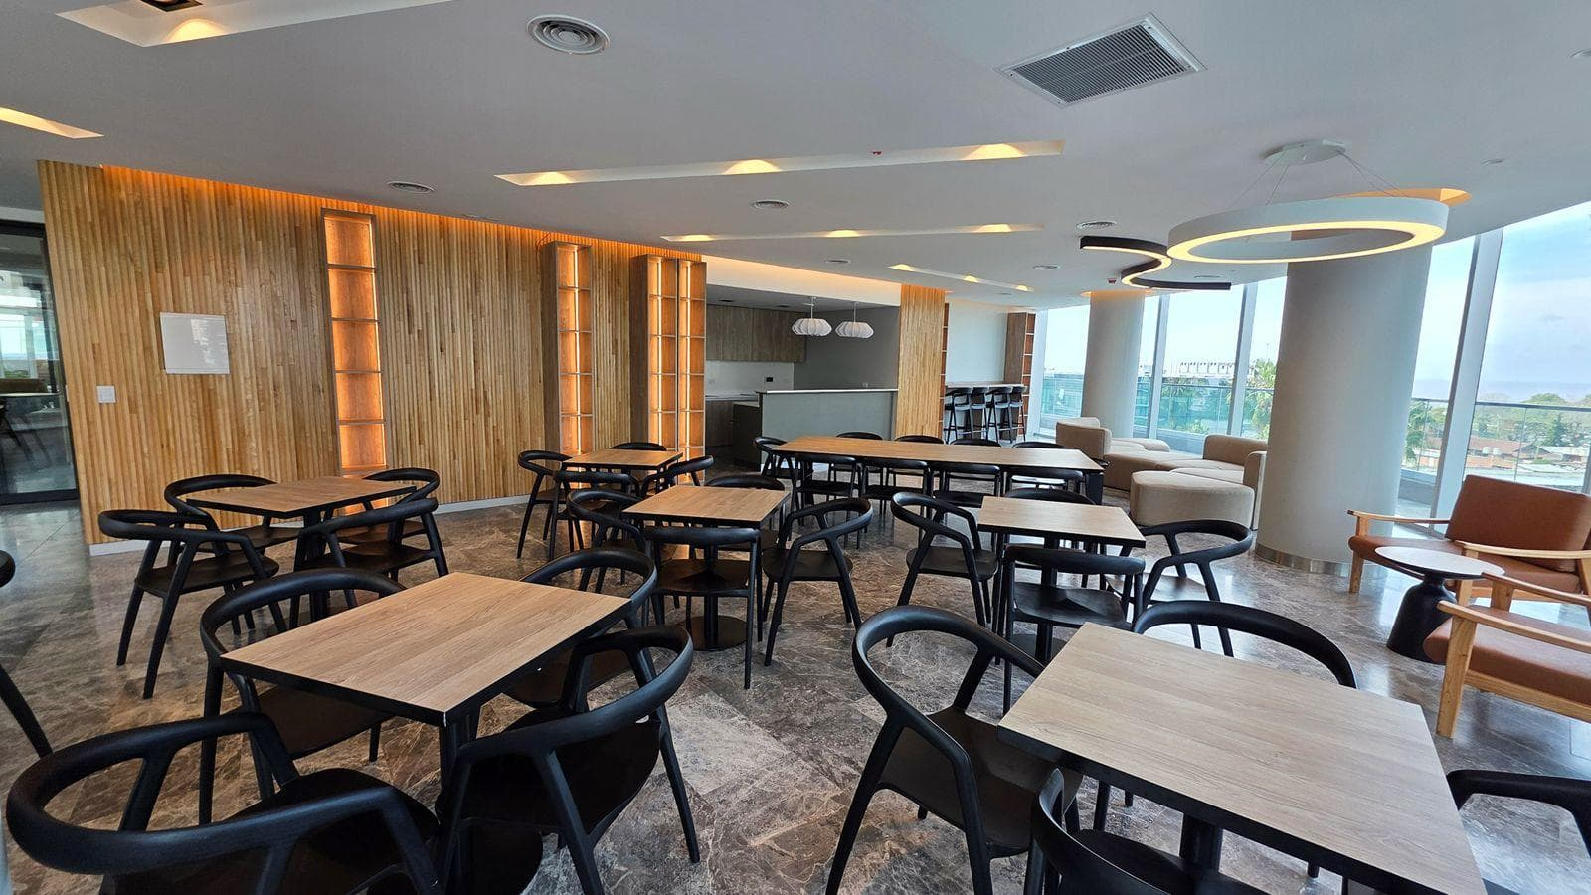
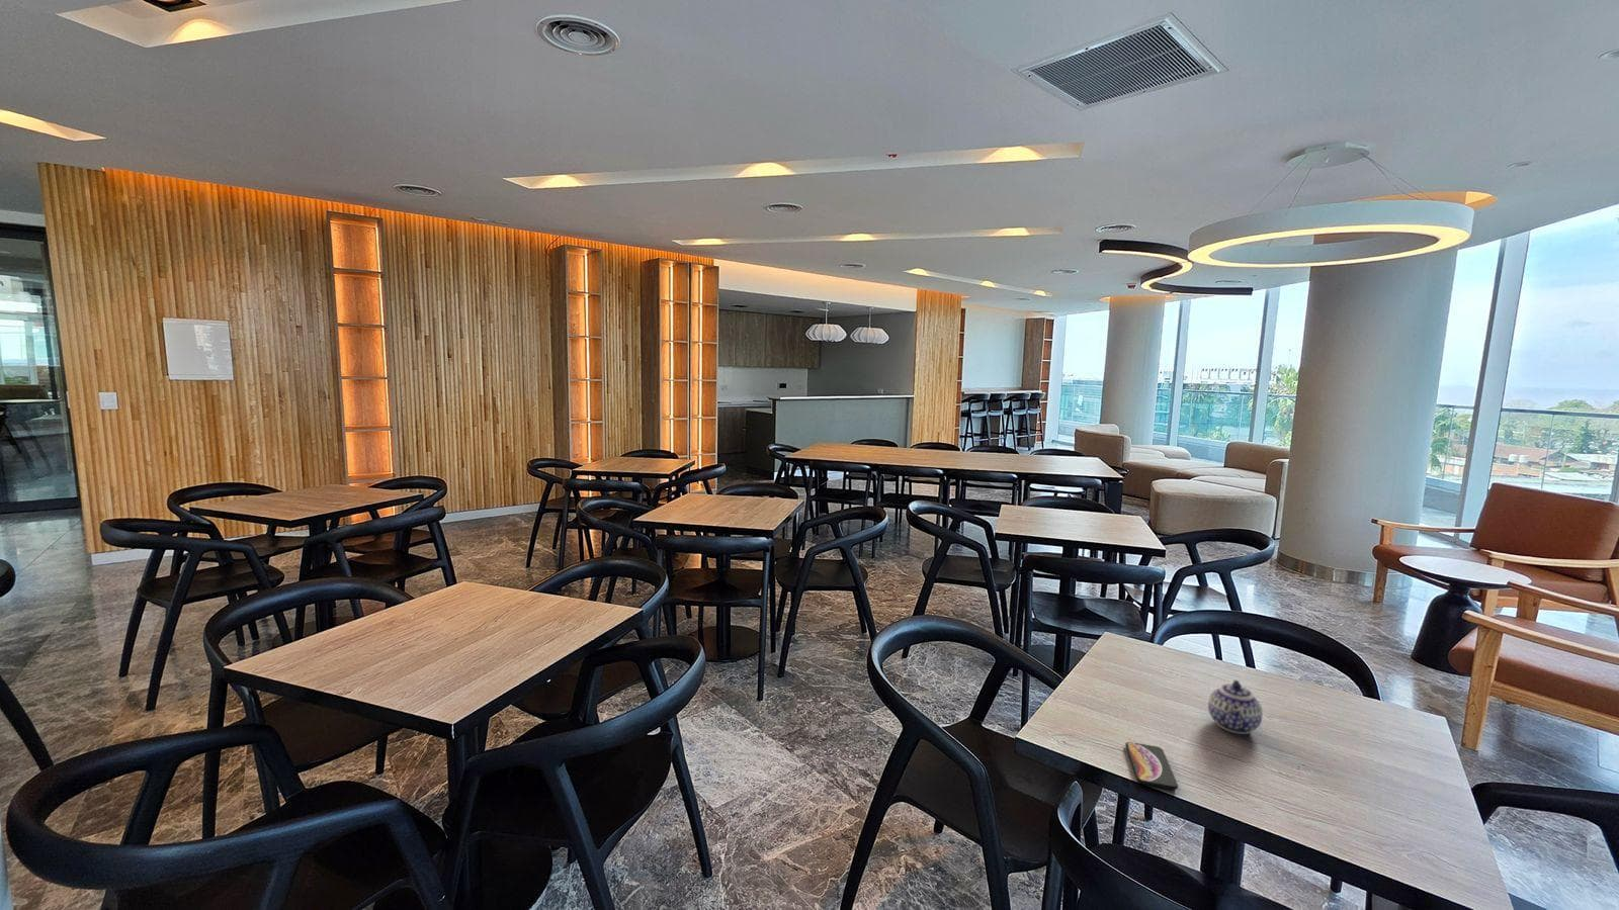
+ teapot [1208,680,1264,736]
+ smartphone [1124,741,1179,791]
